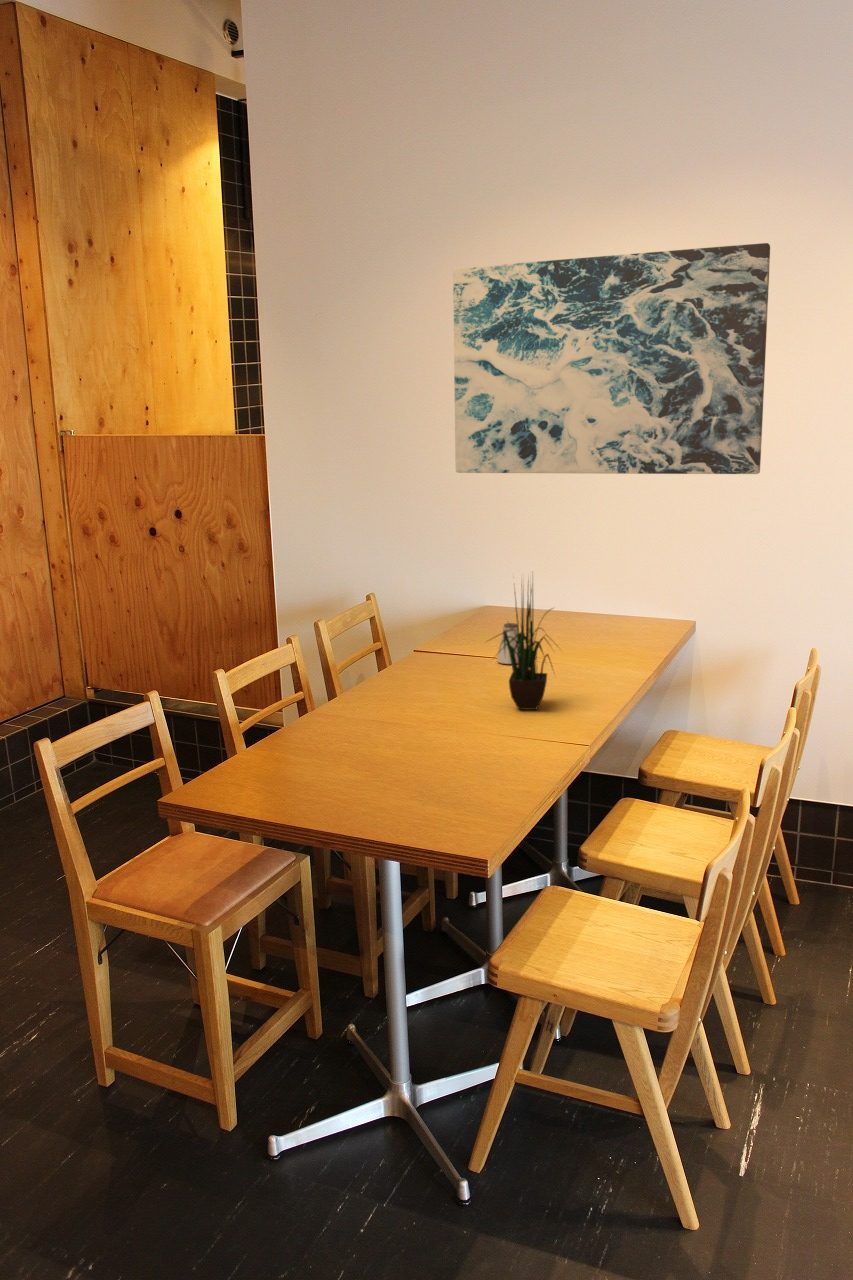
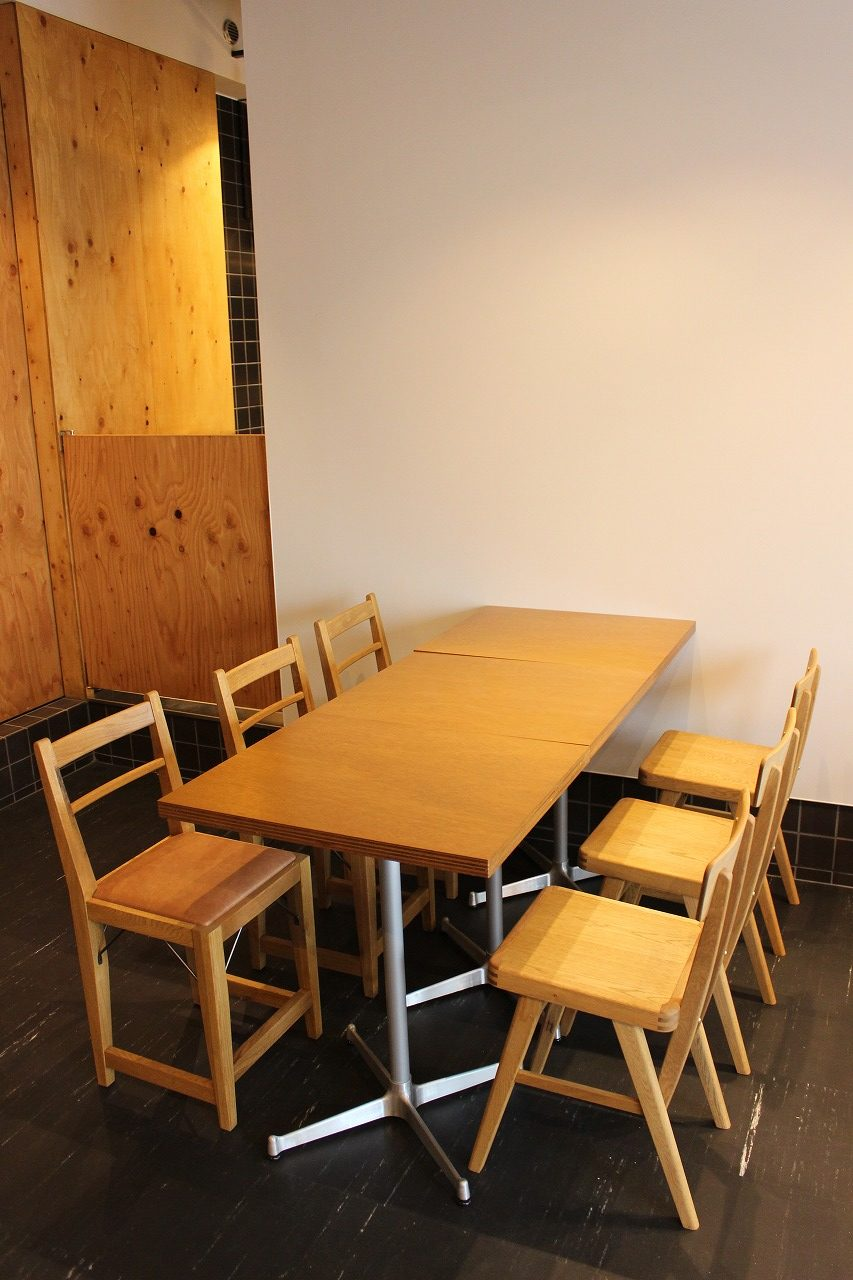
- potted plant [485,572,563,711]
- saltshaker [496,622,520,665]
- wall art [452,242,771,475]
